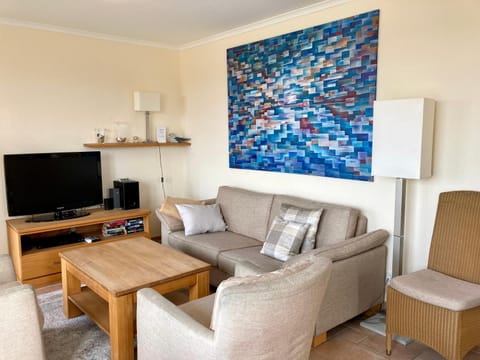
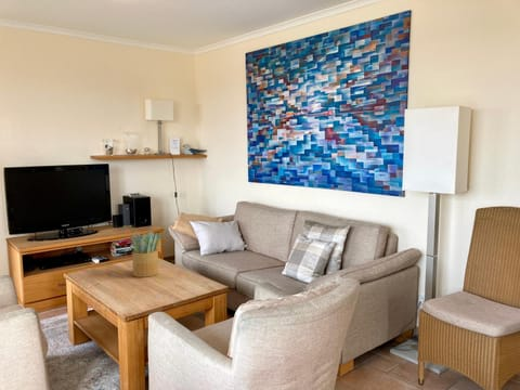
+ potted plant [130,230,162,278]
